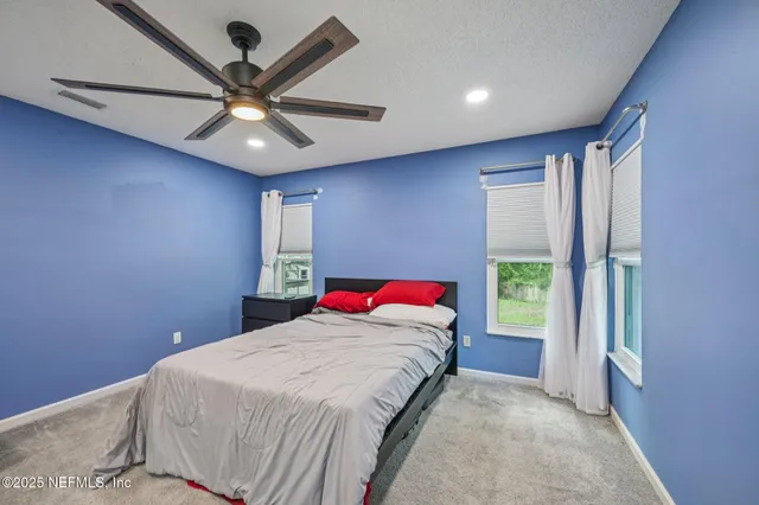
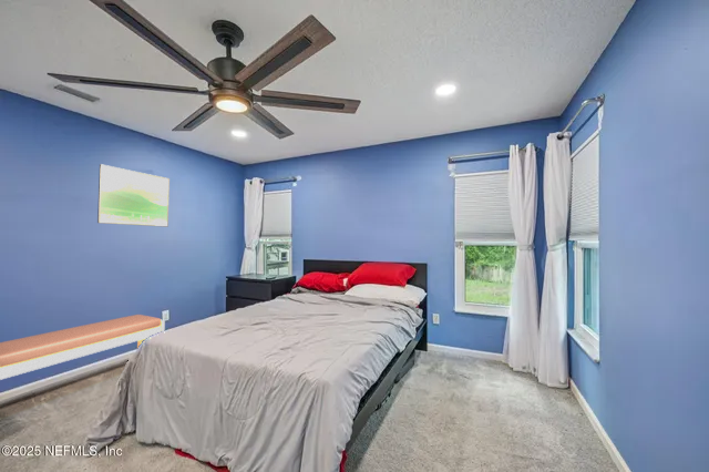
+ bench [0,314,166,381]
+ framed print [96,163,171,228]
